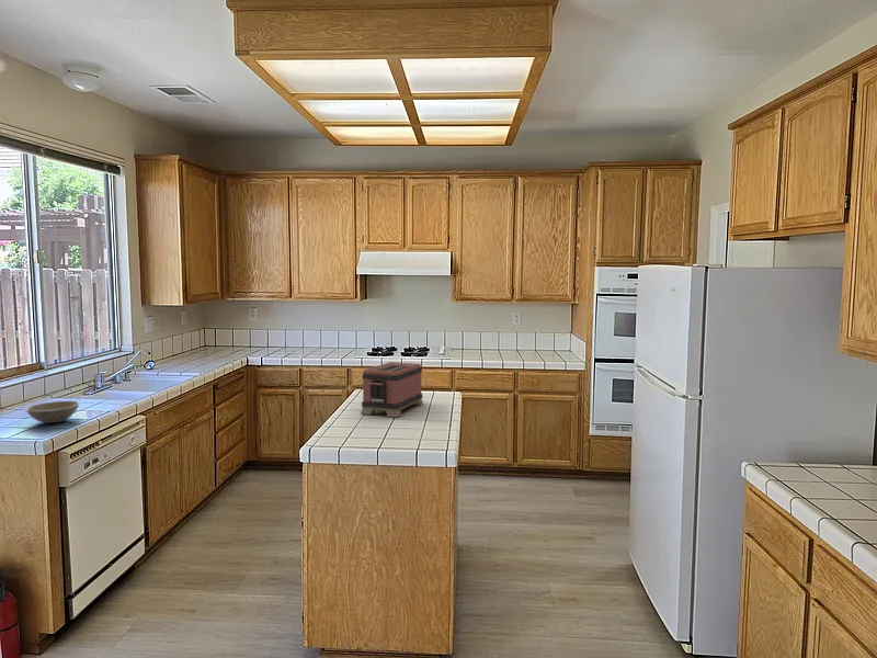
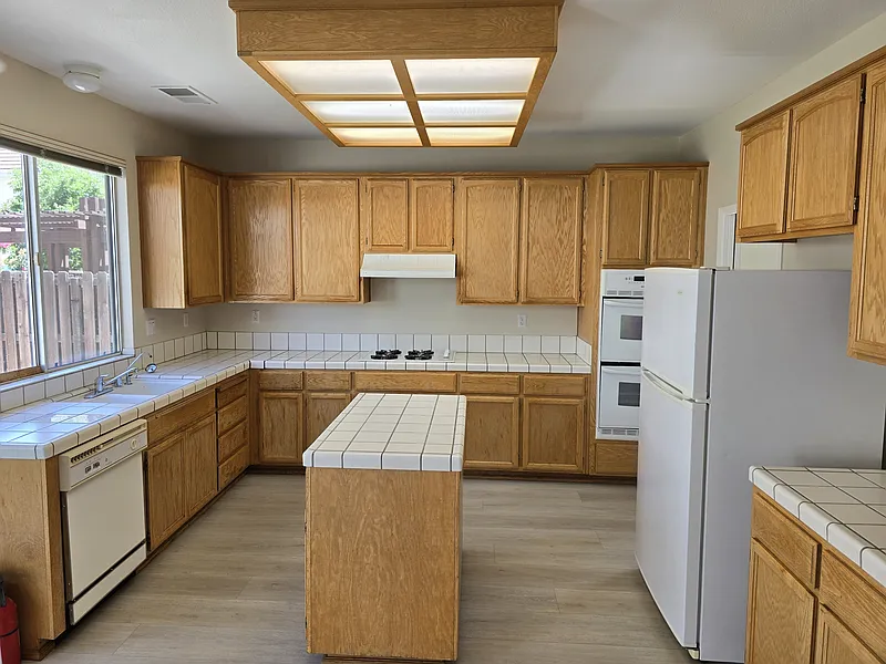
- soup bowl [25,400,81,424]
- toaster [360,361,424,418]
